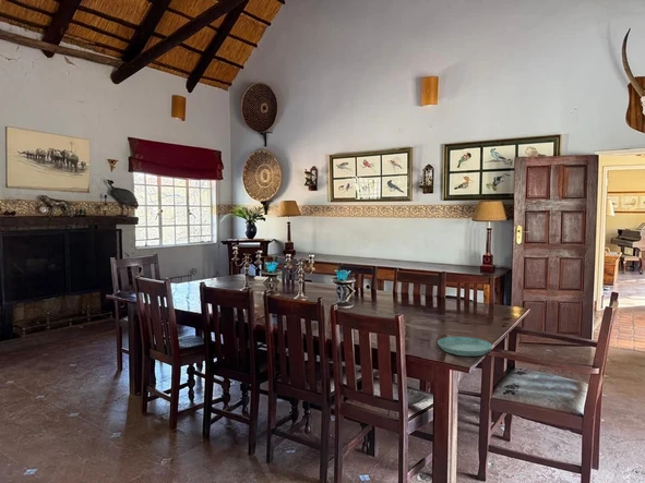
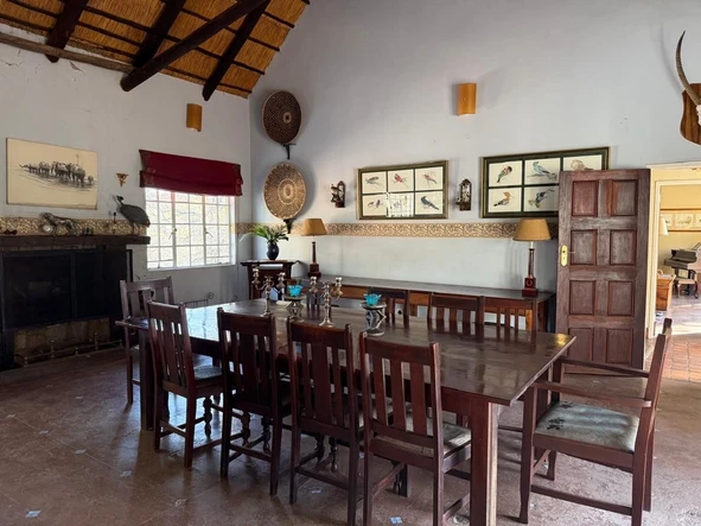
- saucer [437,336,493,358]
